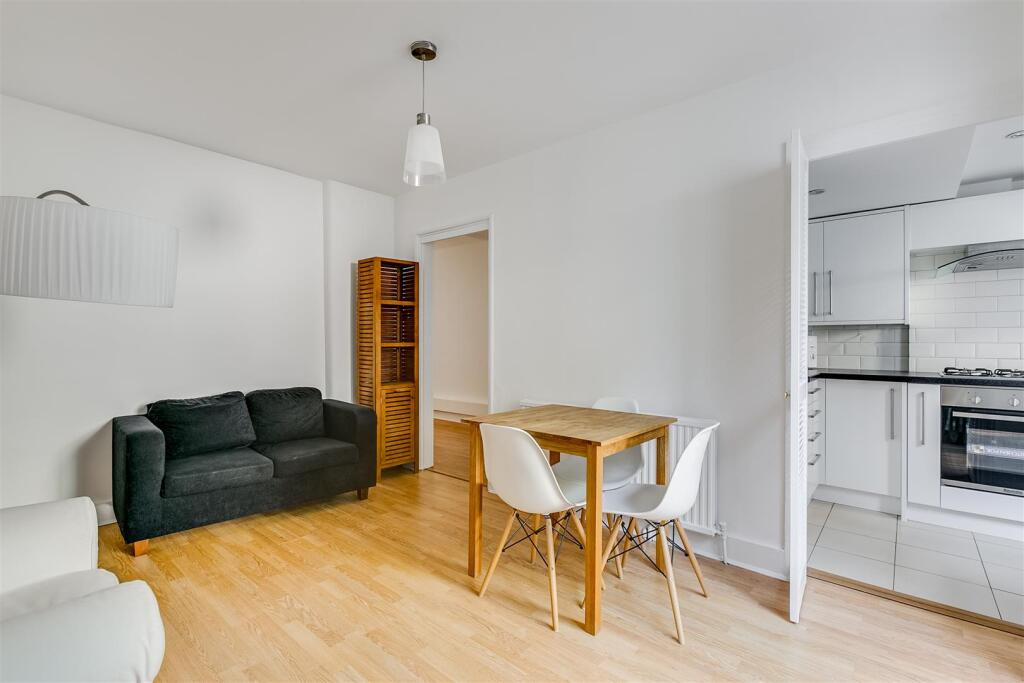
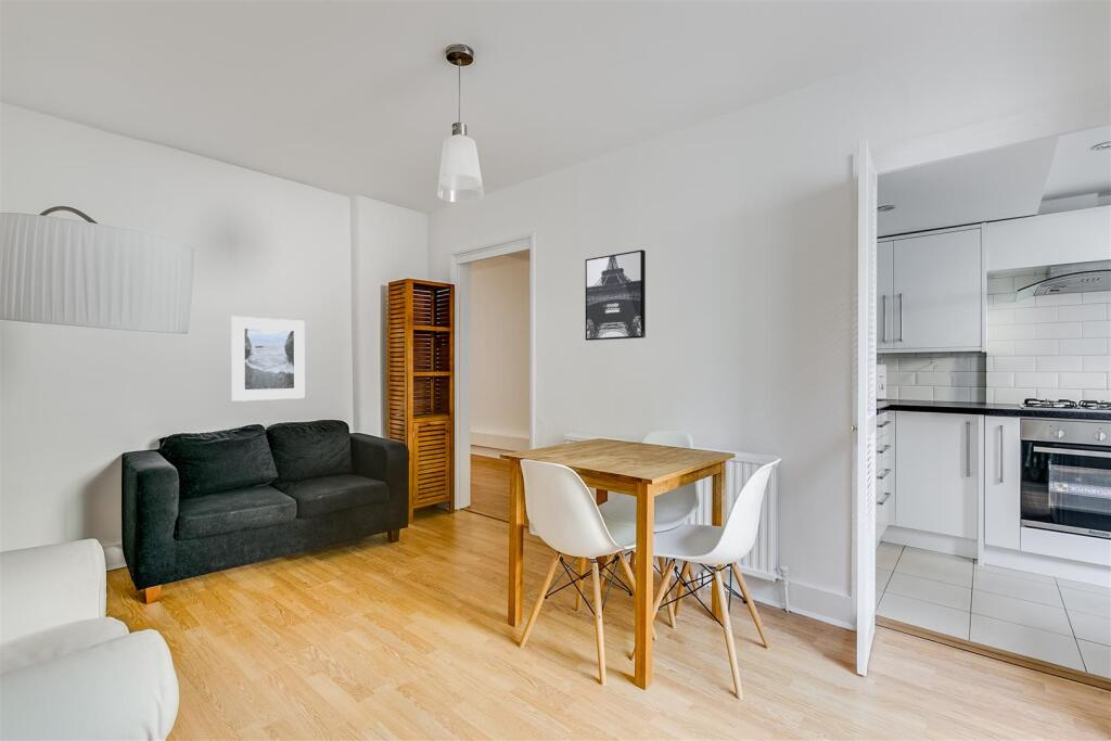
+ wall art [585,248,647,342]
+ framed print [230,316,306,403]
